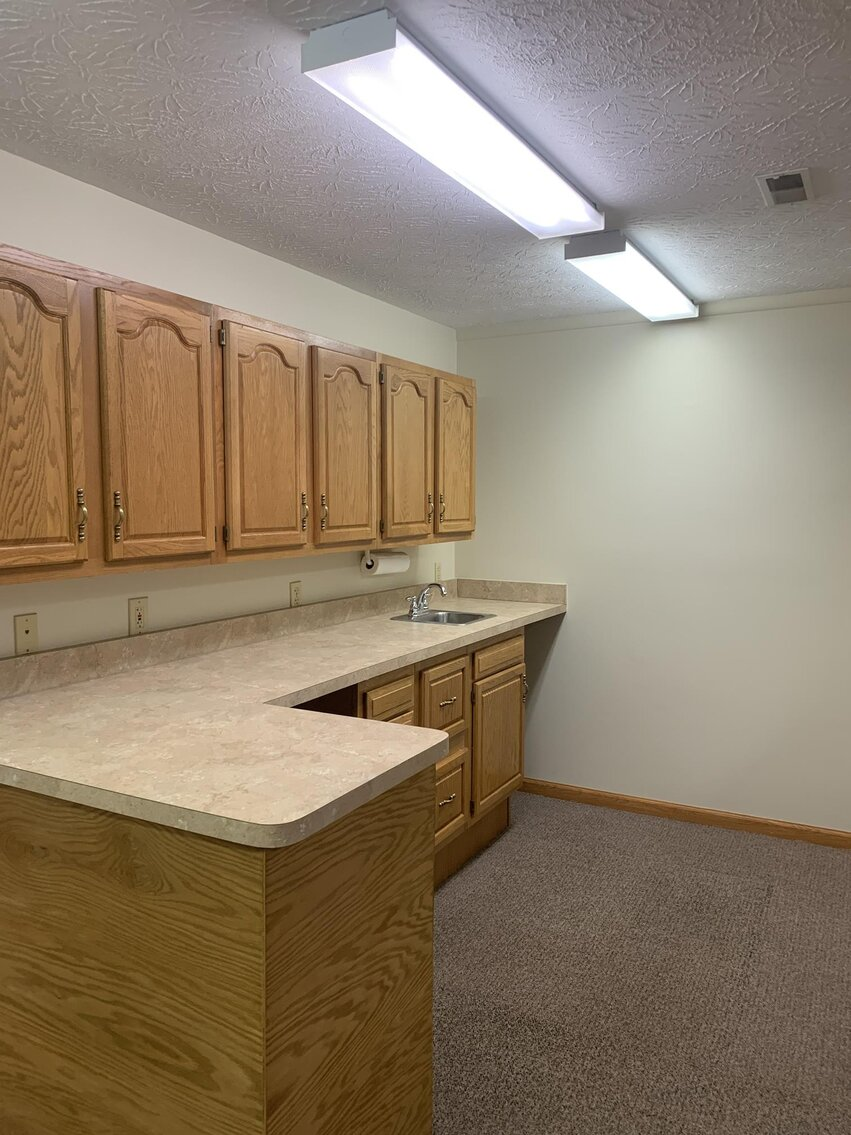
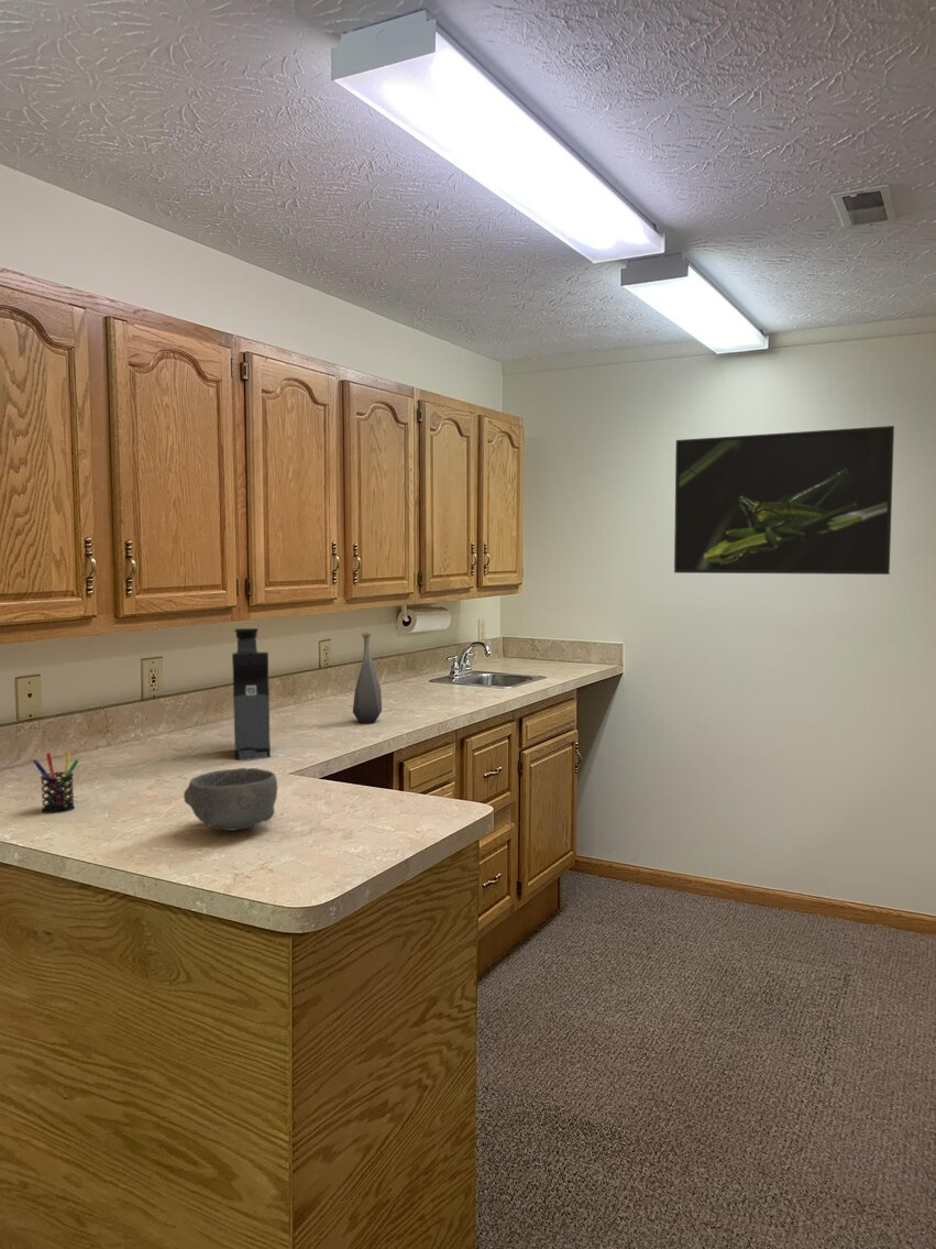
+ bottle [352,632,383,724]
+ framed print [673,425,895,576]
+ bowl [183,767,278,831]
+ coffee maker [231,627,272,762]
+ pen holder [32,751,80,814]
